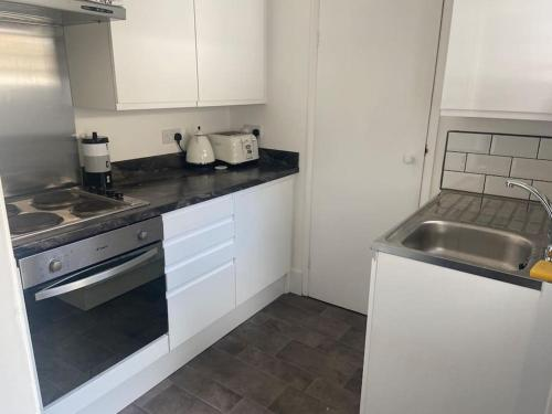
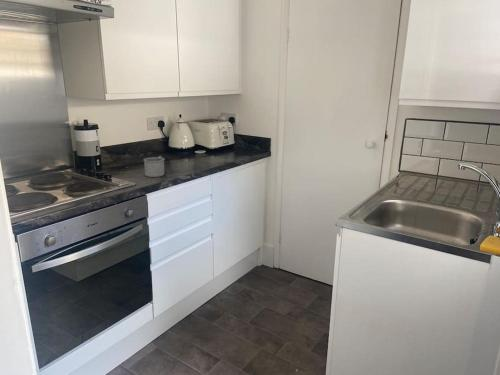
+ mug [143,155,165,178]
